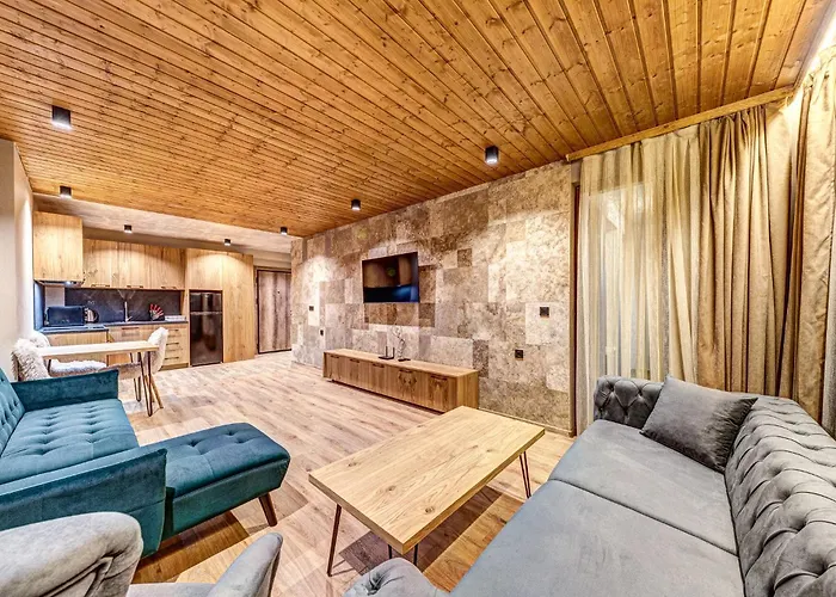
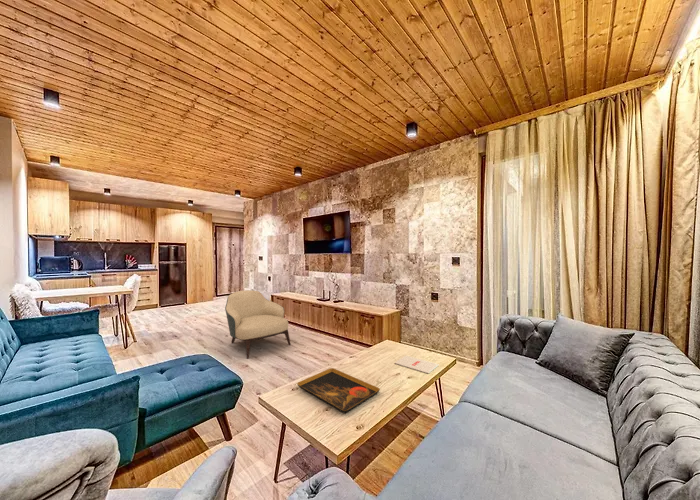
+ armchair [224,289,292,360]
+ decorative tray [296,367,381,415]
+ magazine [394,355,439,374]
